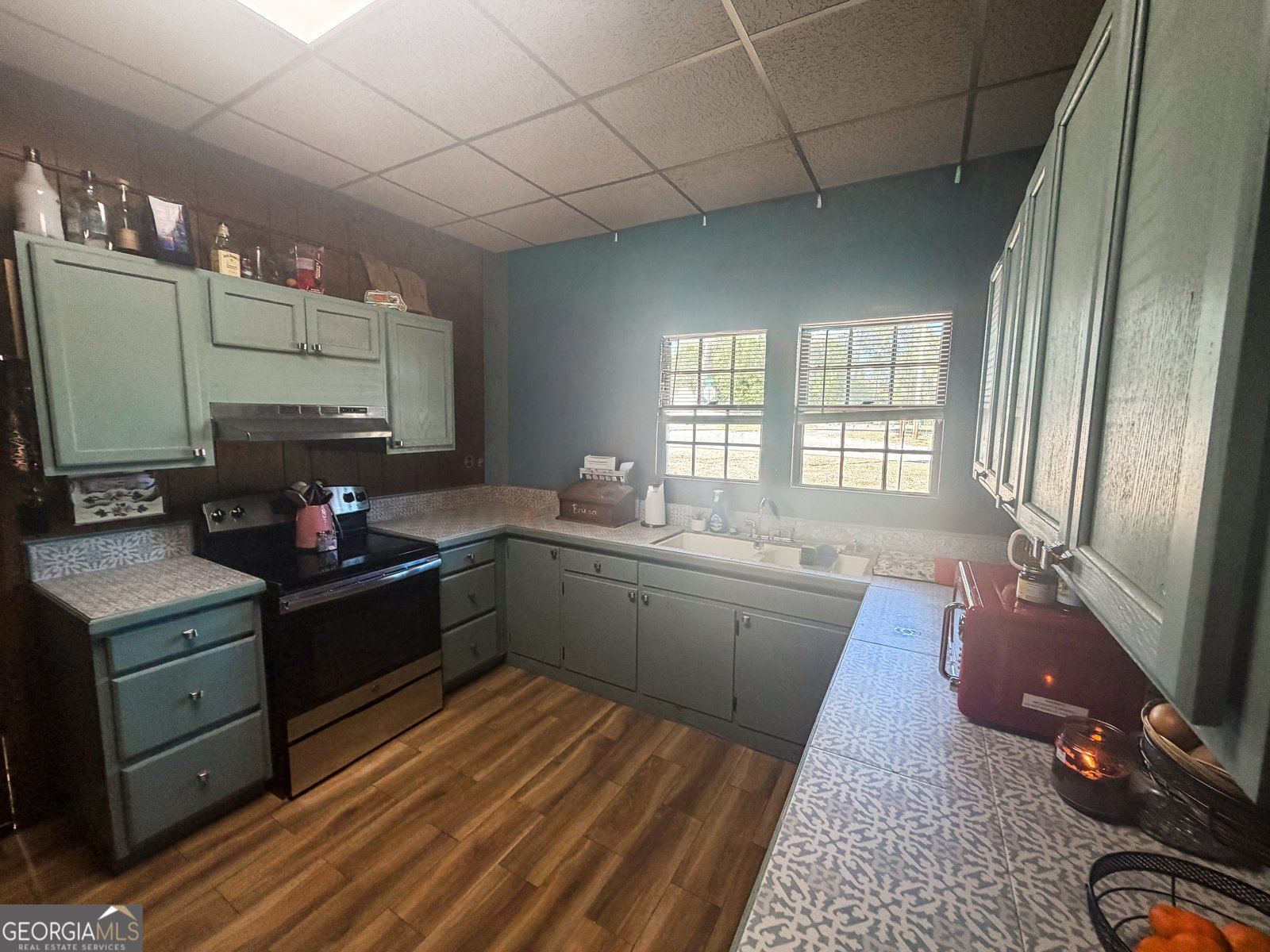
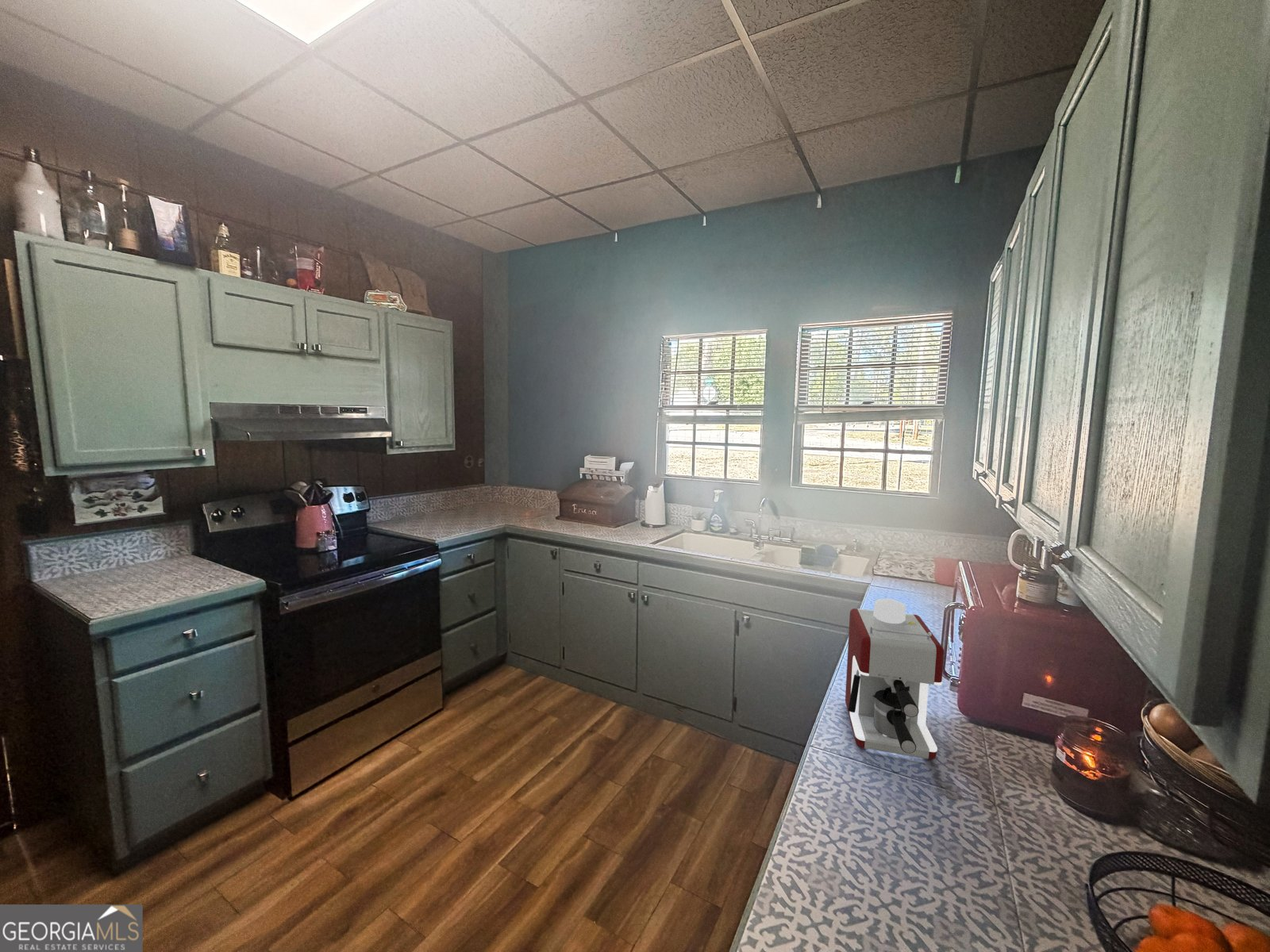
+ coffee maker [845,598,945,760]
